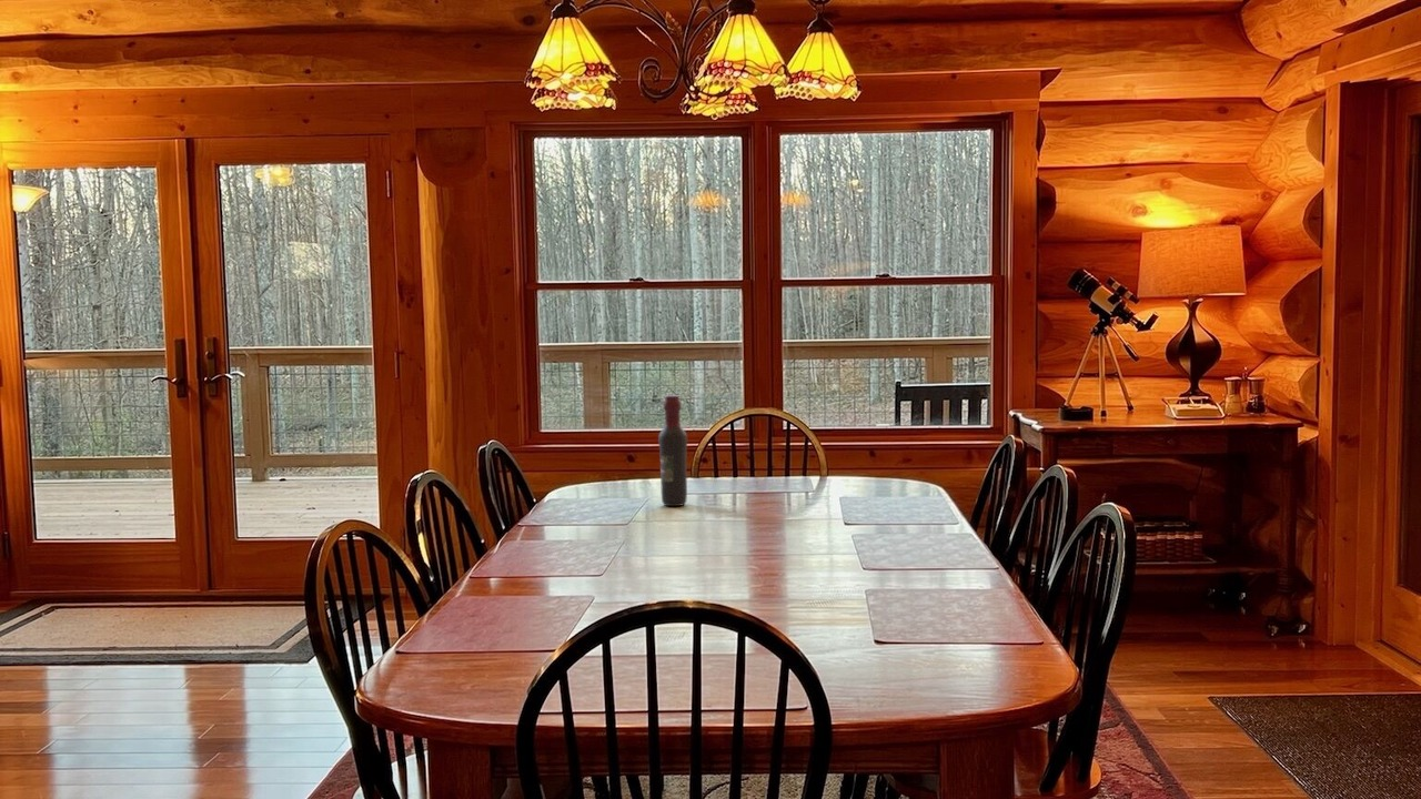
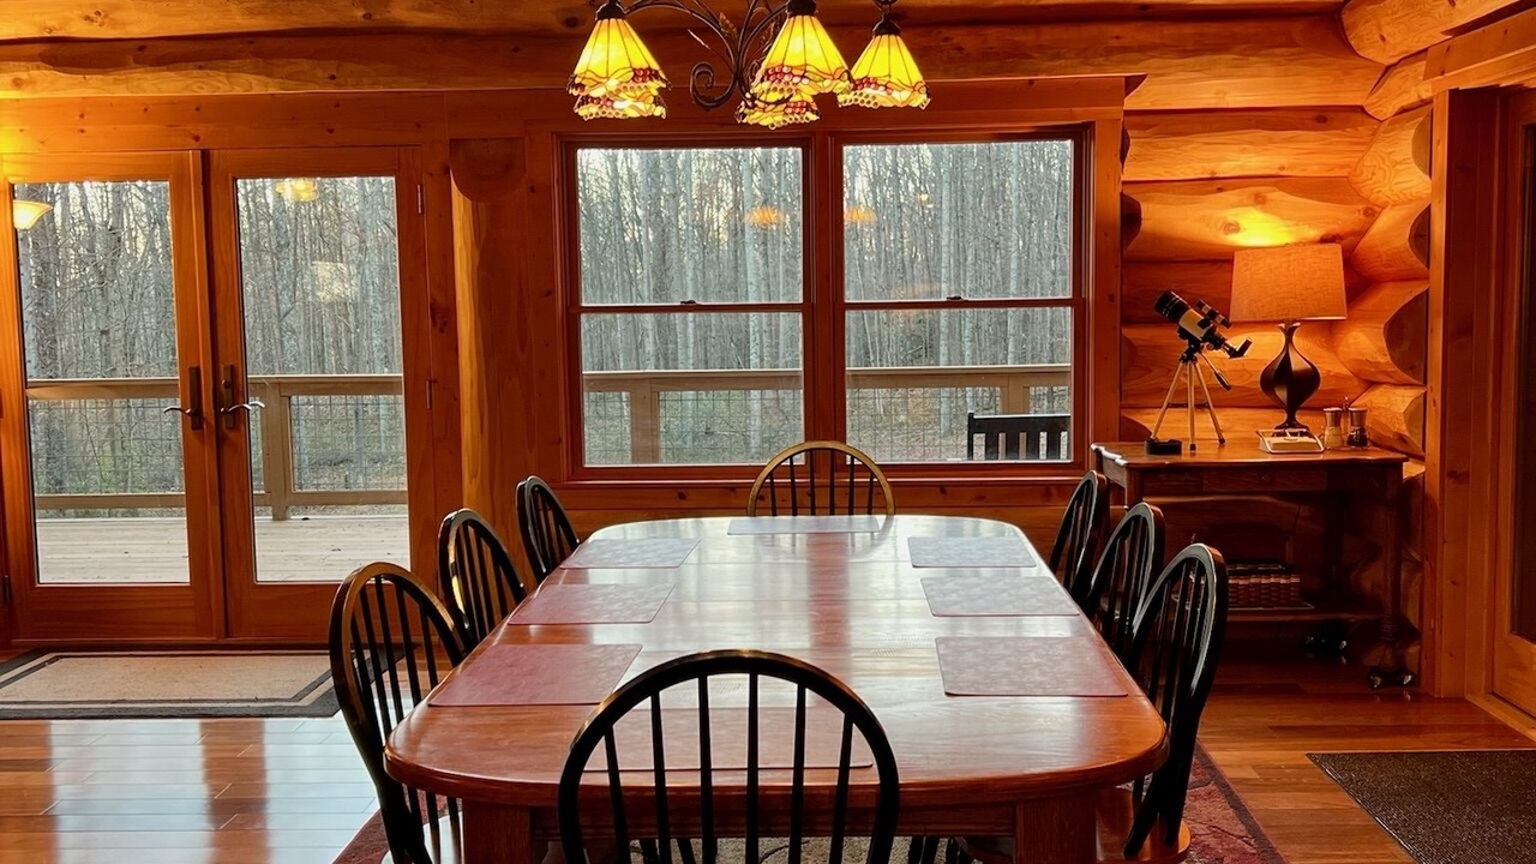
- wine bottle [657,394,688,507]
